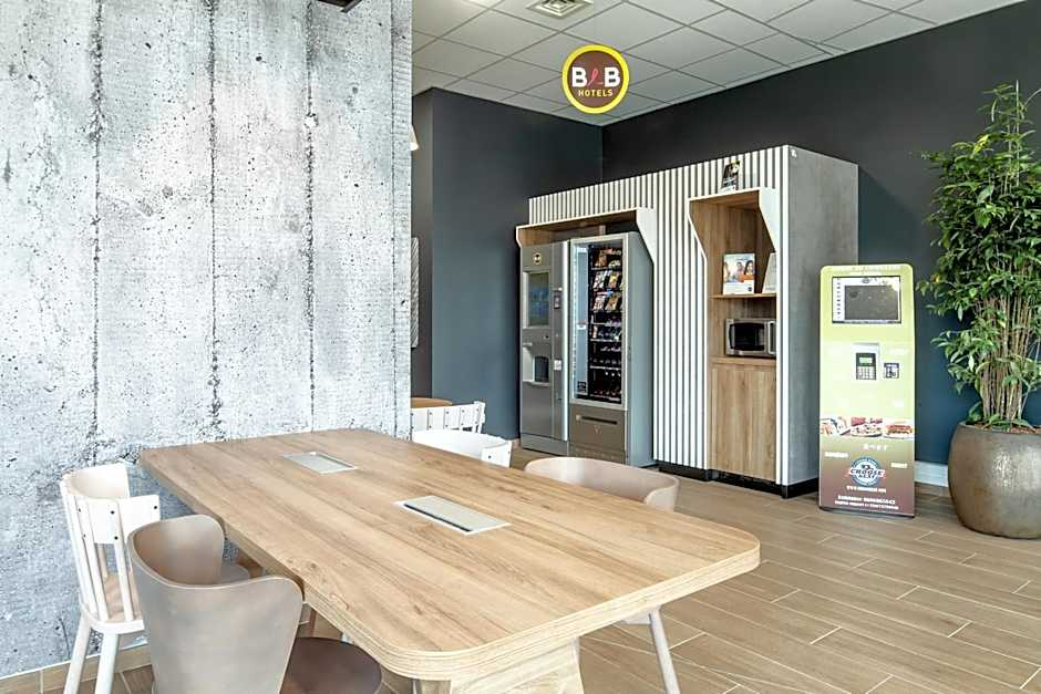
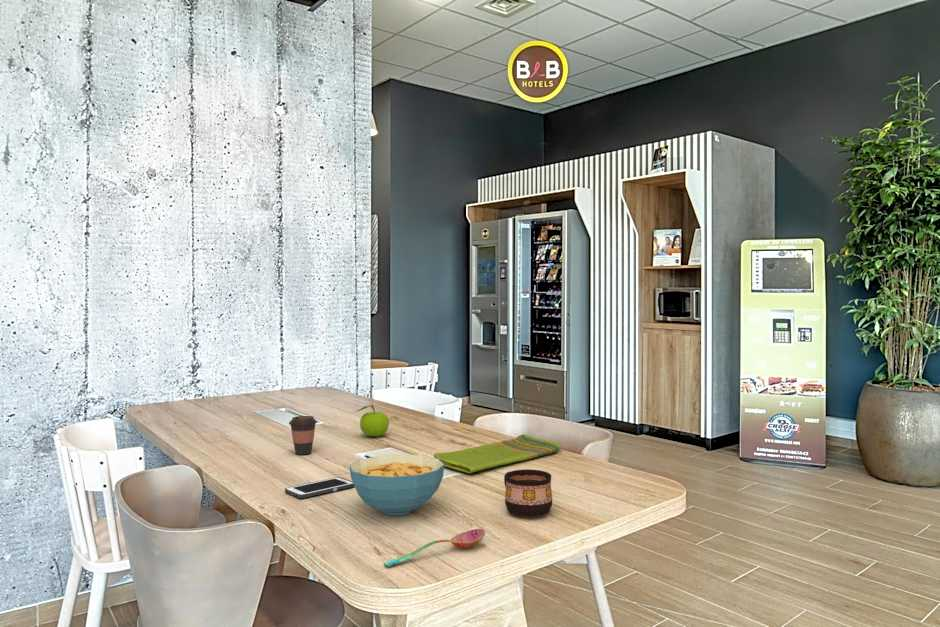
+ cell phone [284,476,355,499]
+ coffee cup [288,415,318,456]
+ fruit [351,404,390,438]
+ soupspoon [383,528,486,567]
+ cereal bowl [348,453,445,516]
+ dish towel [433,433,562,474]
+ cup [503,468,553,519]
